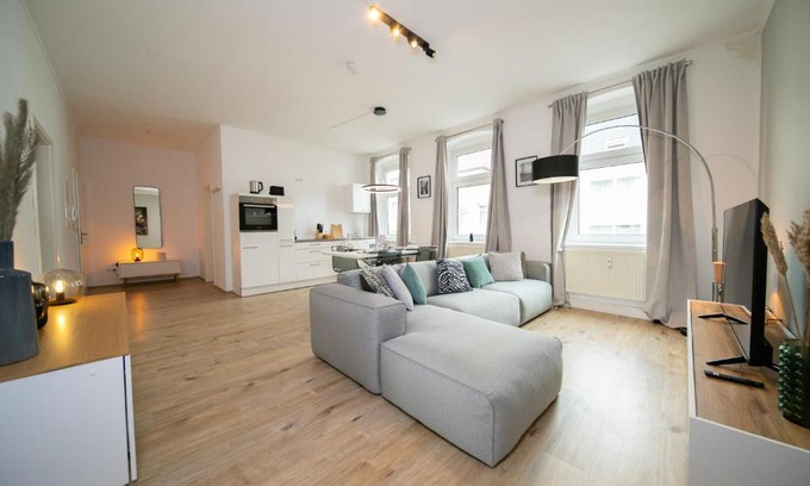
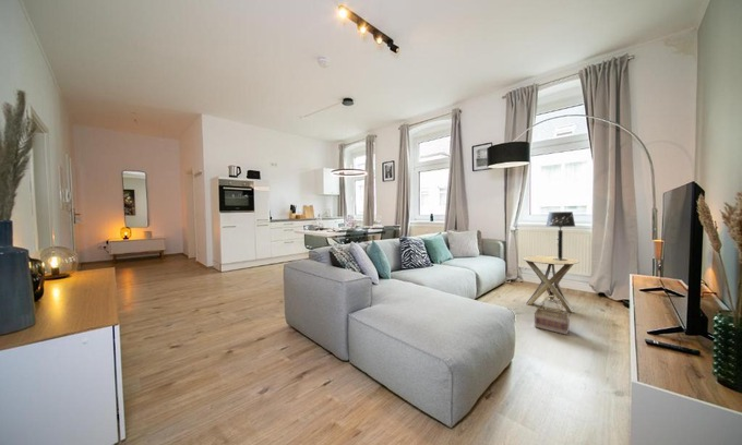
+ side table [522,254,581,313]
+ table lamp [546,211,576,261]
+ basket [534,294,571,336]
